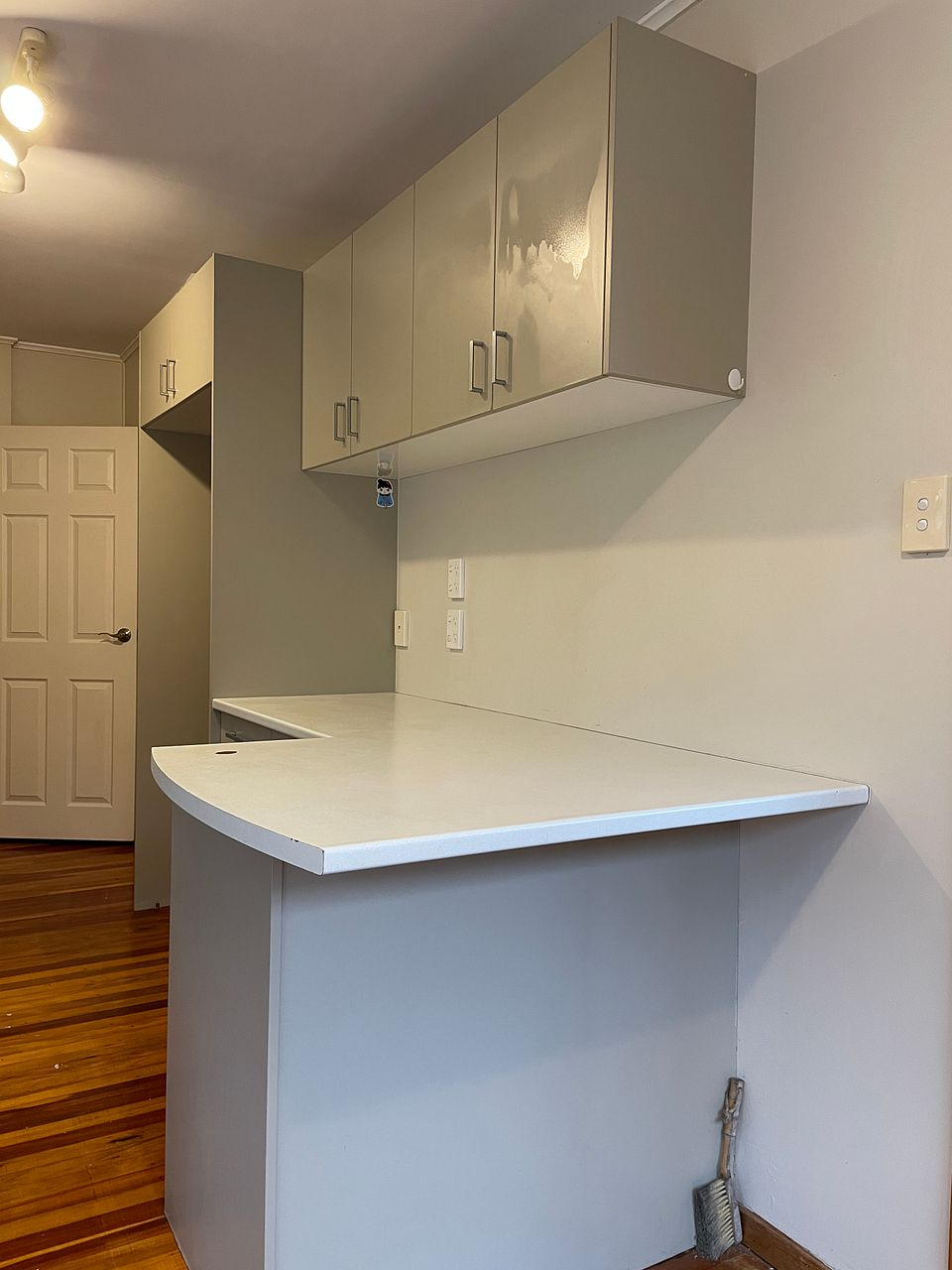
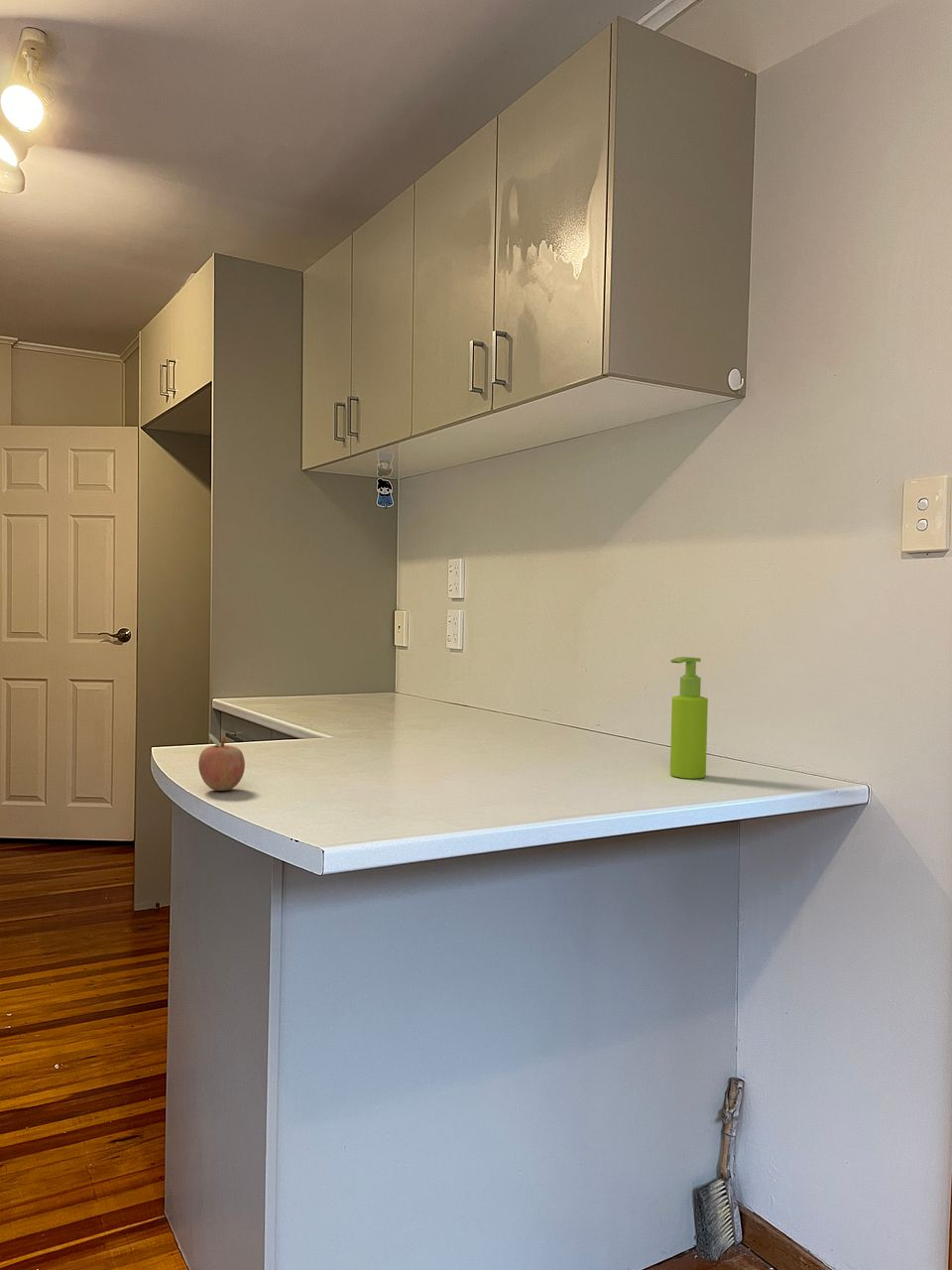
+ soap dispenser [669,656,709,780]
+ fruit [197,733,246,792]
